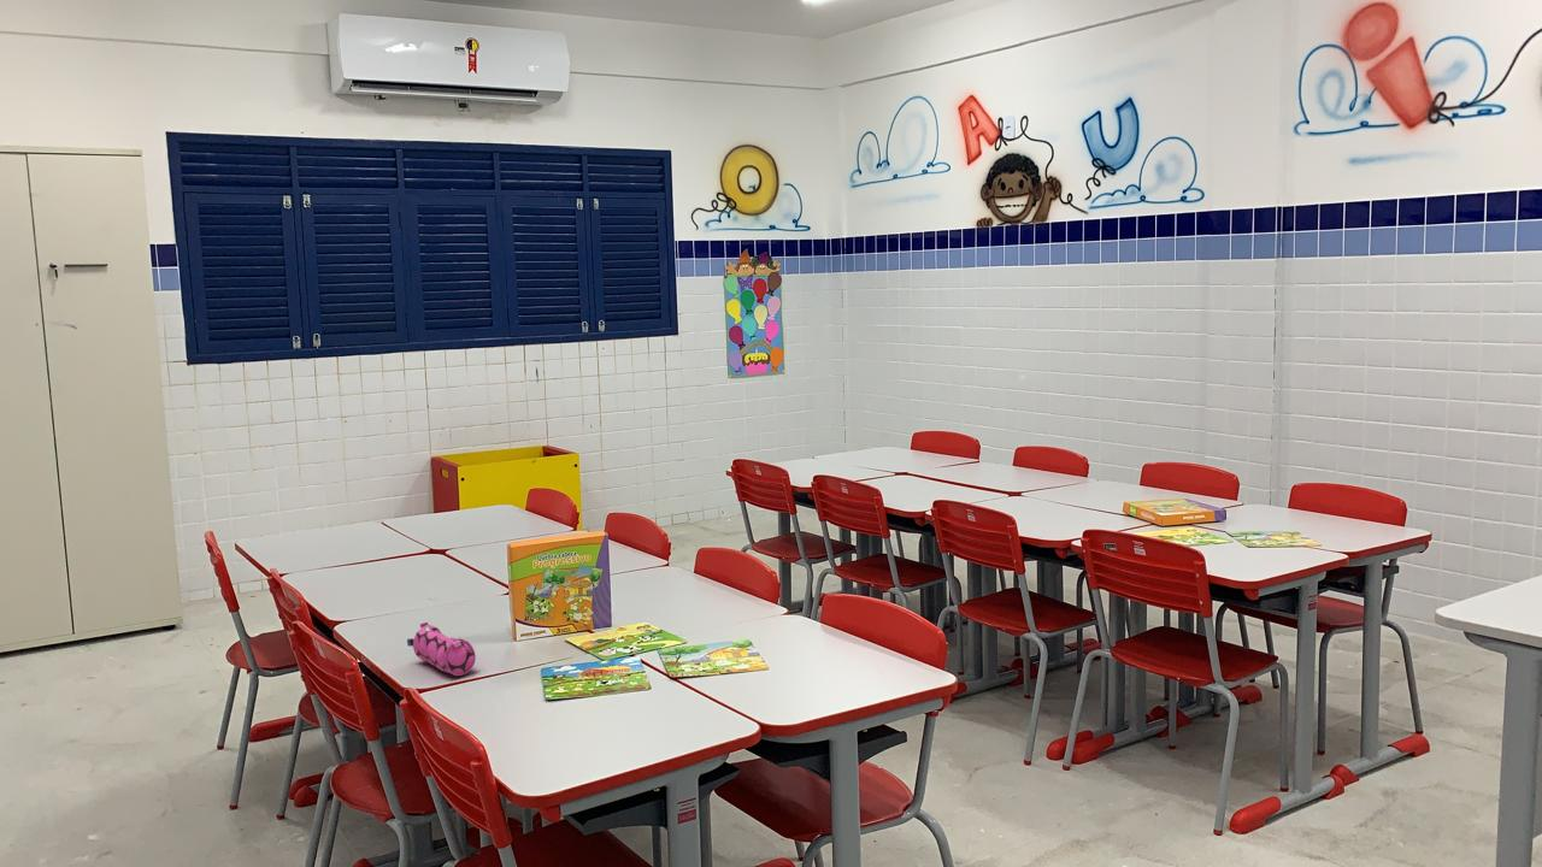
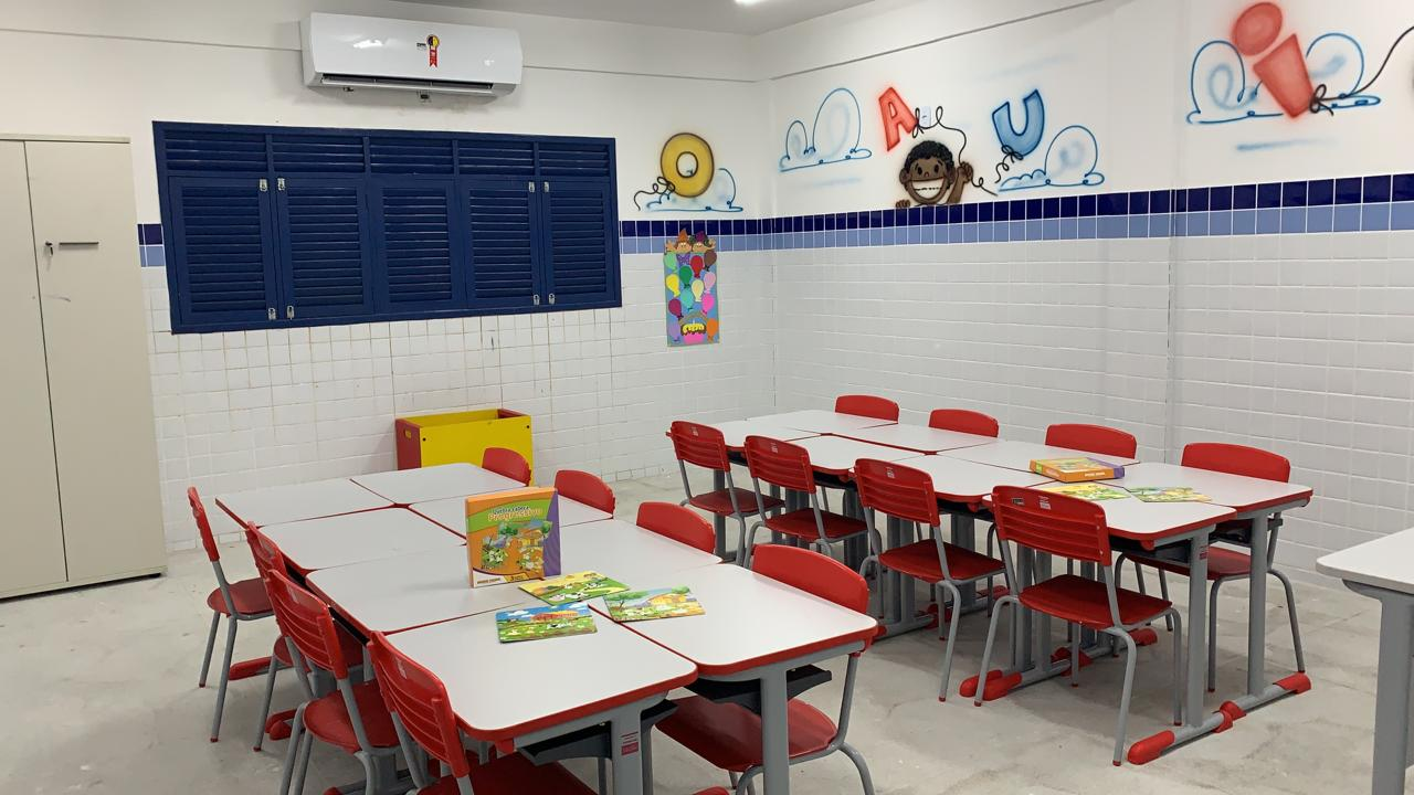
- pencil case [406,621,477,677]
